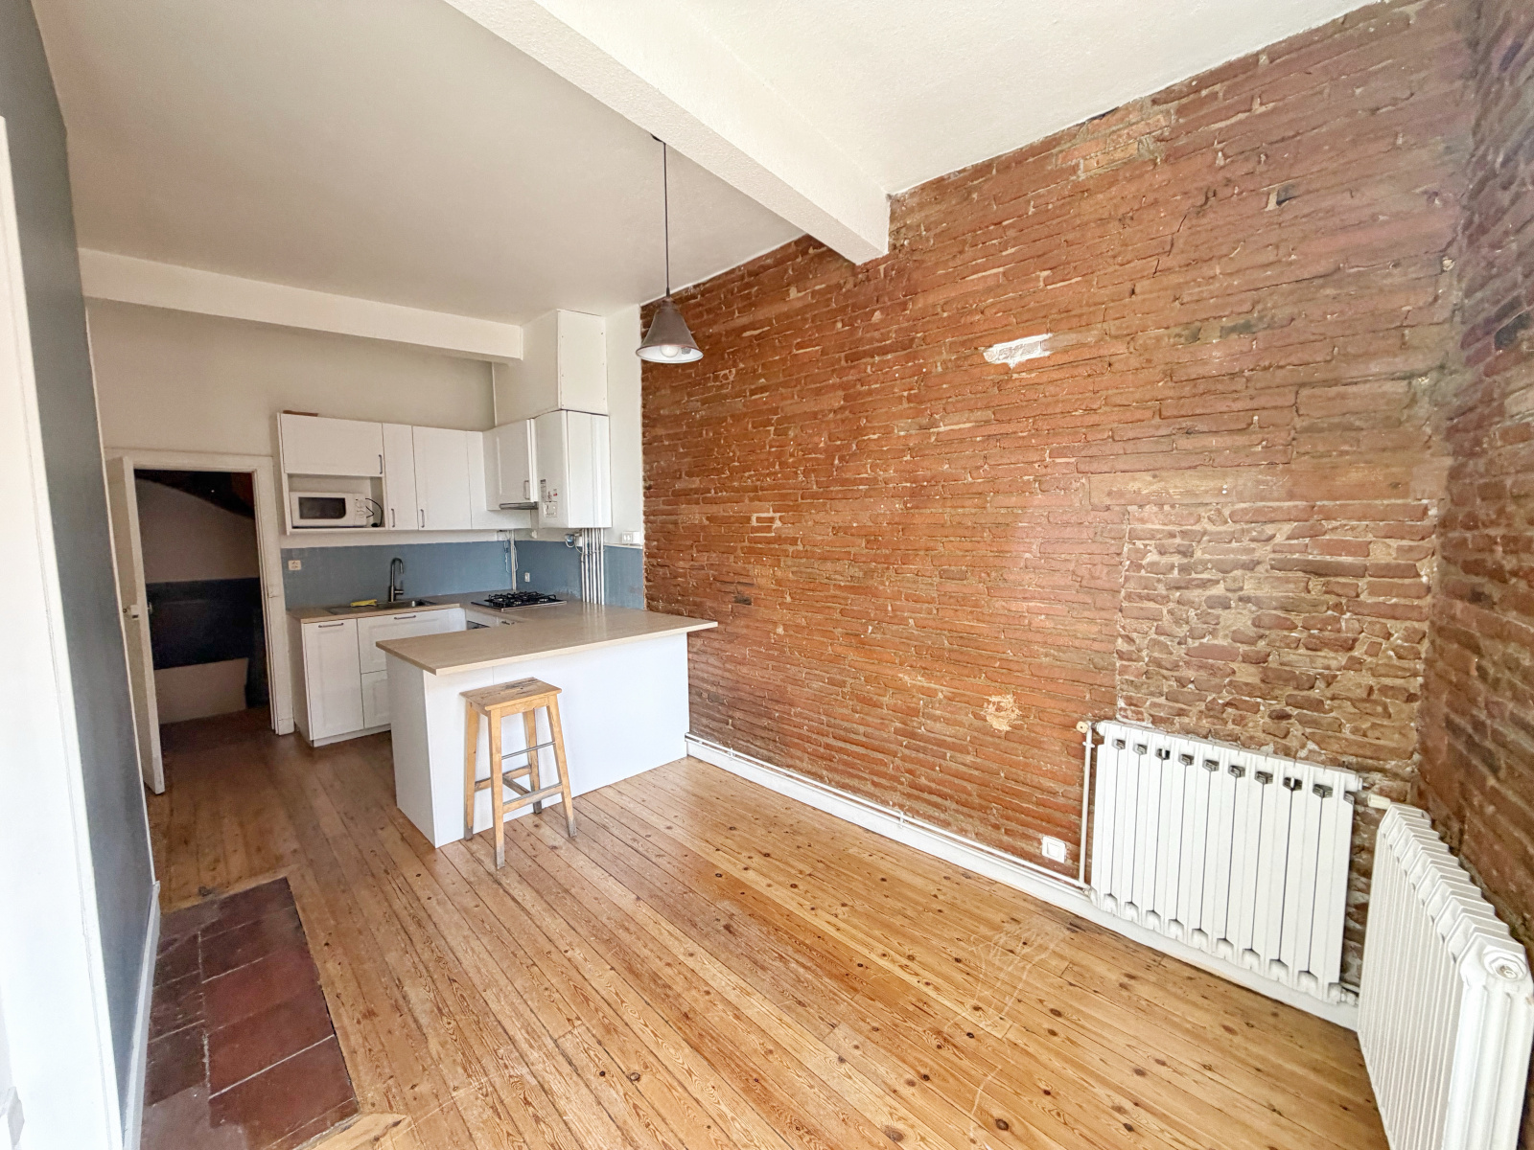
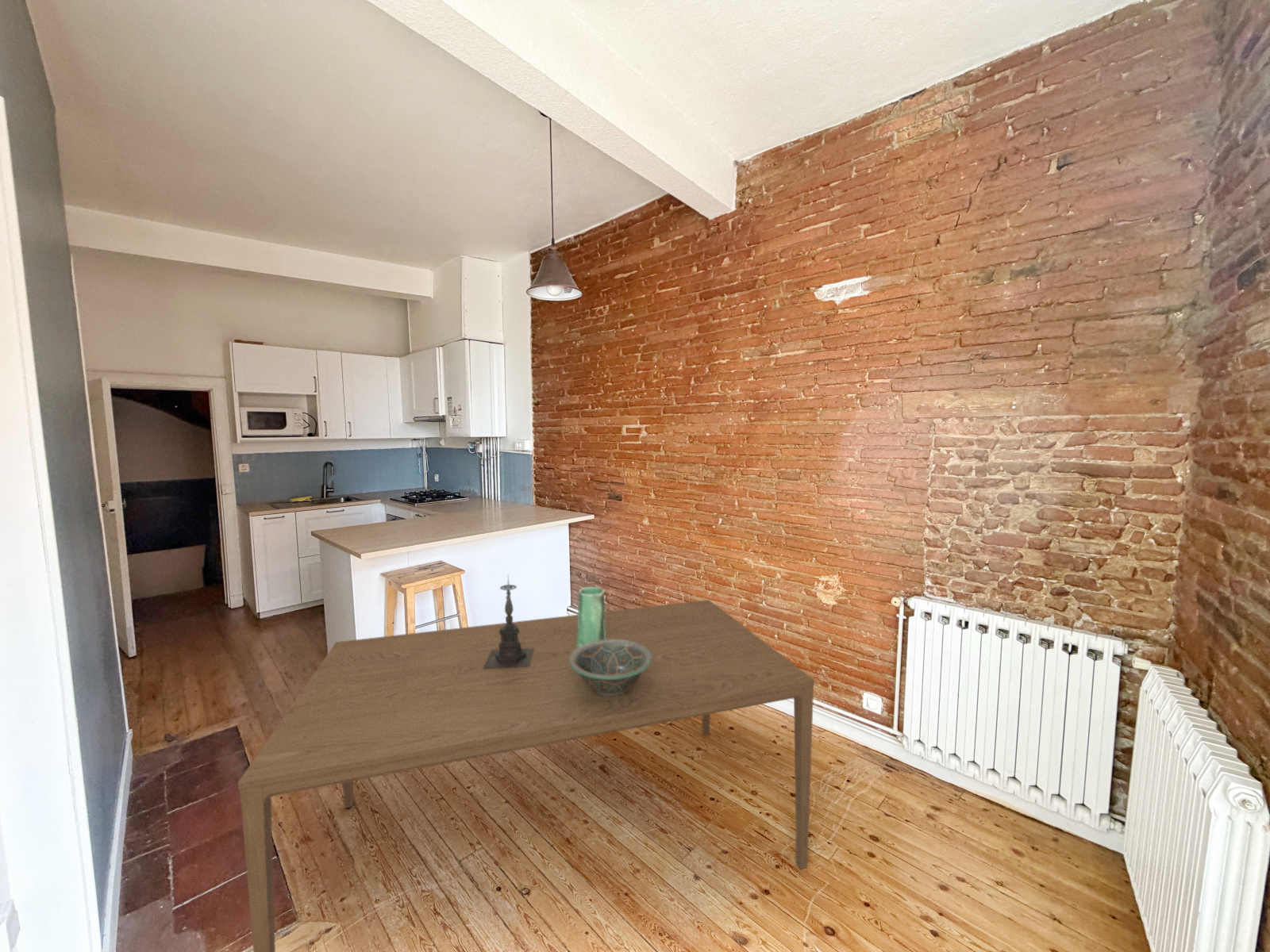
+ dining table [237,599,815,952]
+ vase [576,586,606,648]
+ candle holder [483,574,534,669]
+ decorative bowl [568,639,652,696]
